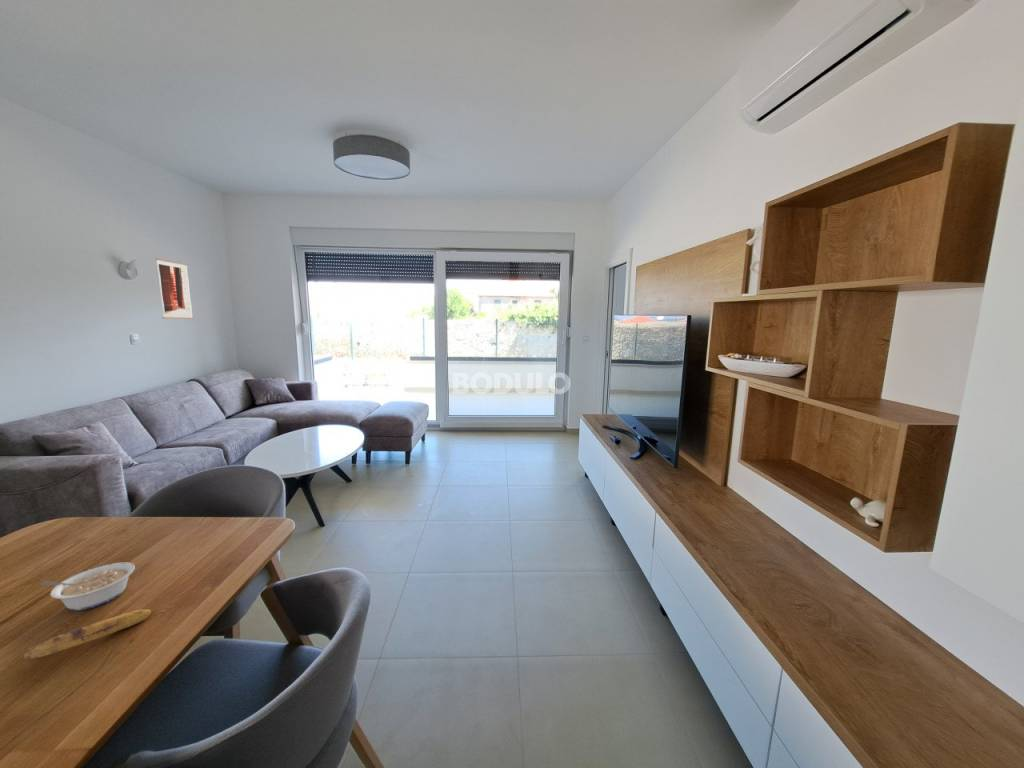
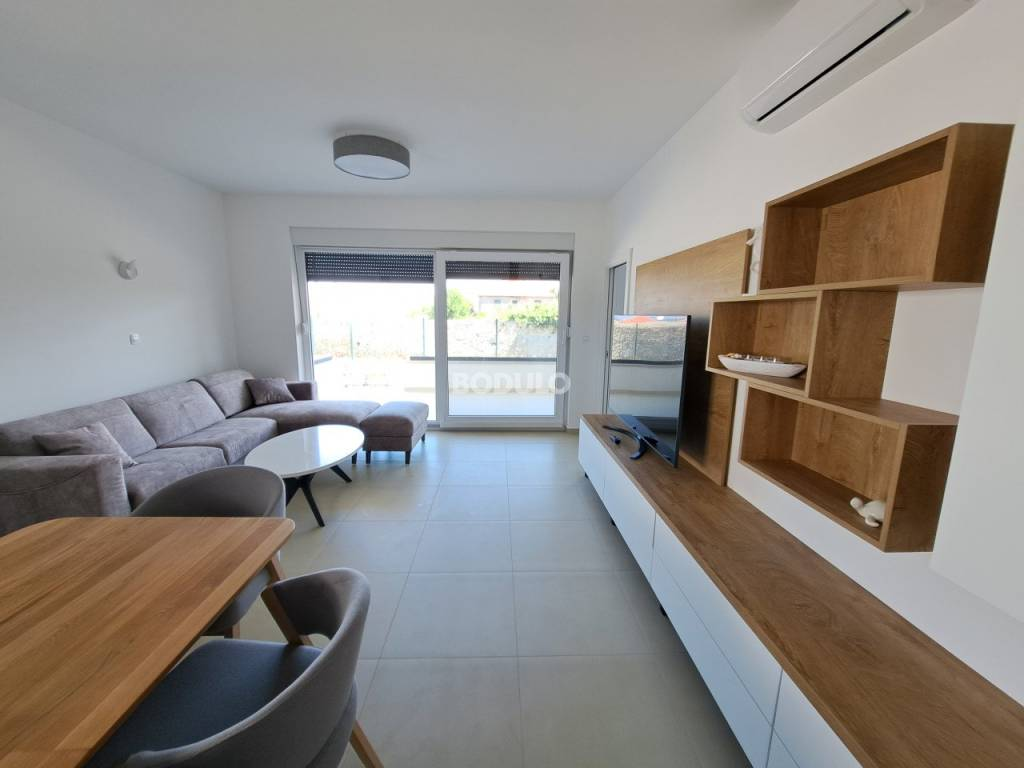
- legume [40,562,136,612]
- wall art [155,258,194,320]
- banana [22,608,153,661]
